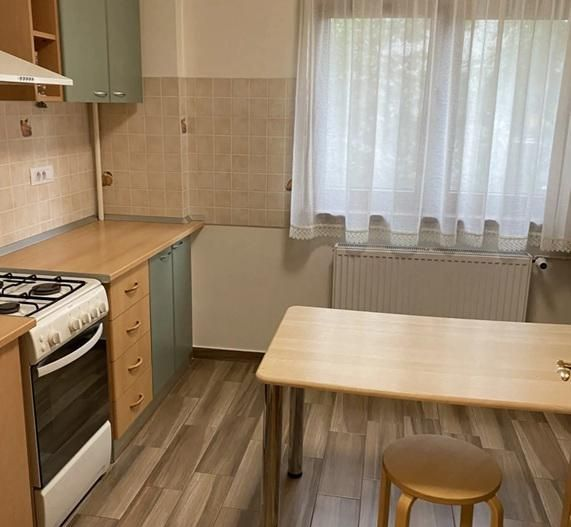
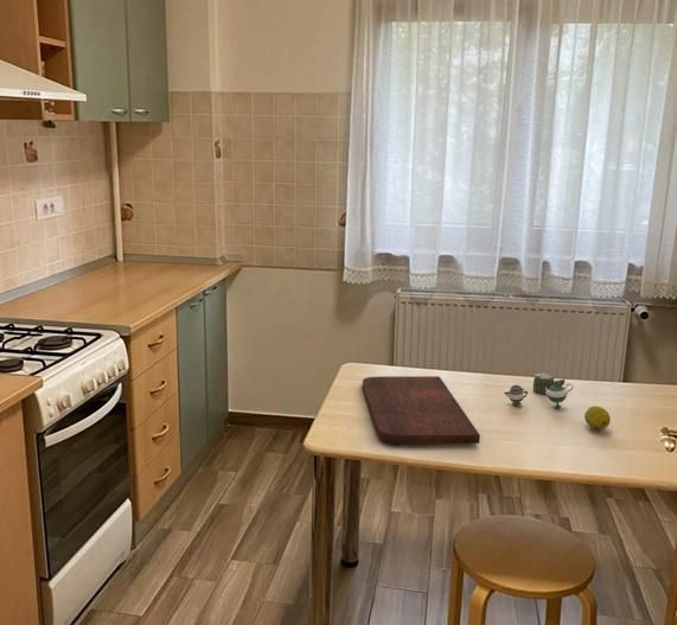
+ teapot [503,380,574,409]
+ cup [532,372,566,395]
+ fruit [583,406,612,431]
+ cutting board [362,375,481,445]
